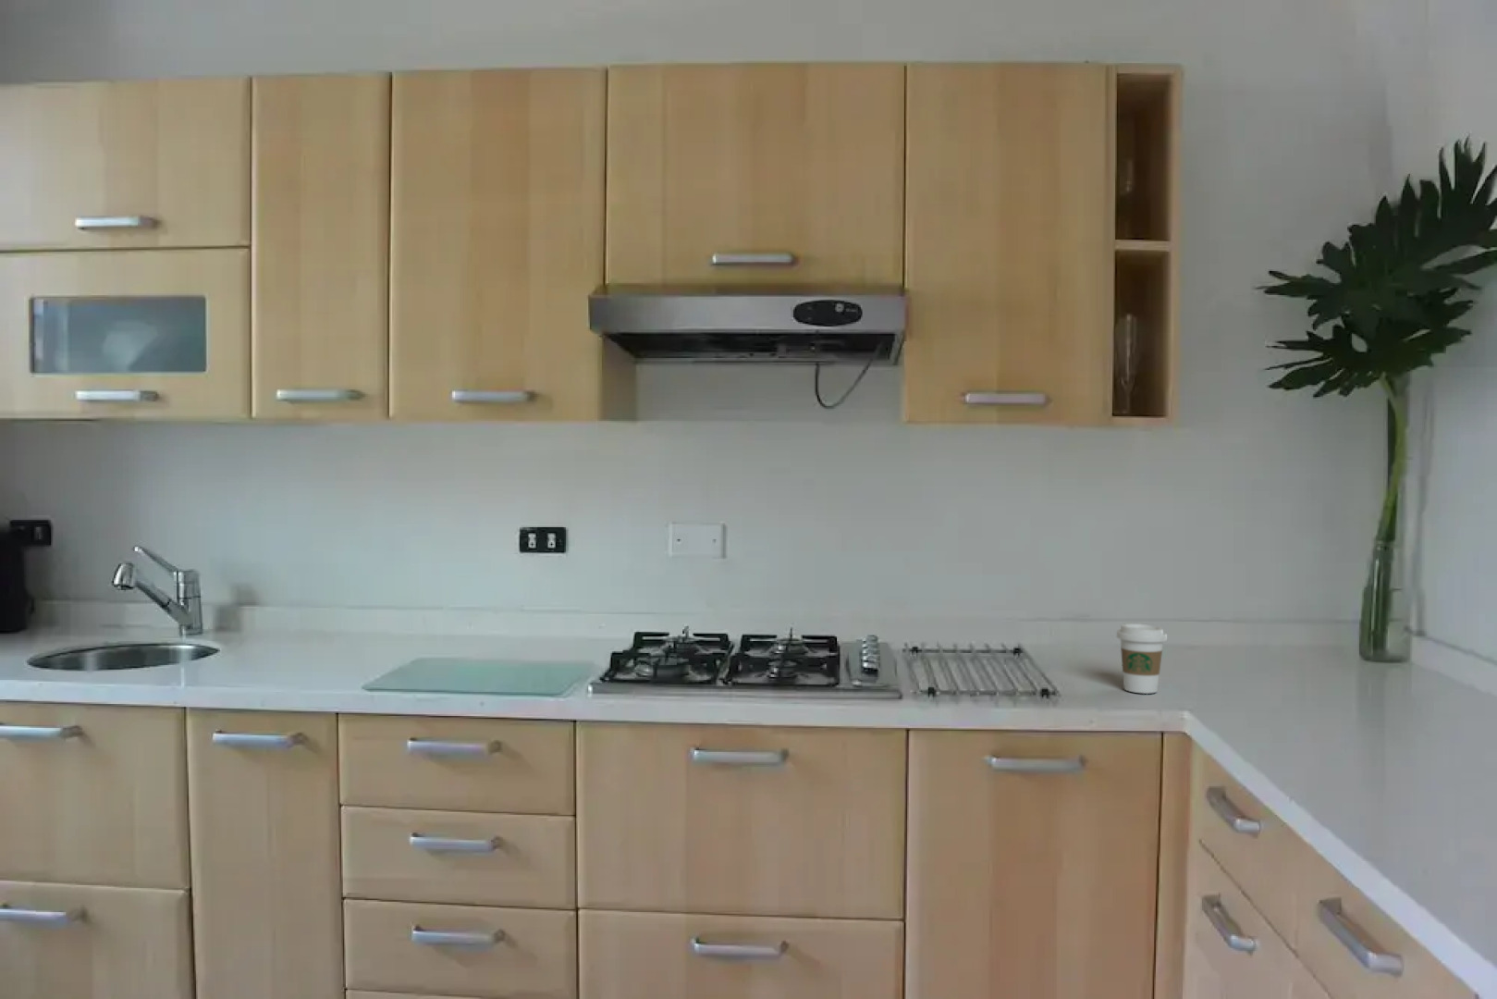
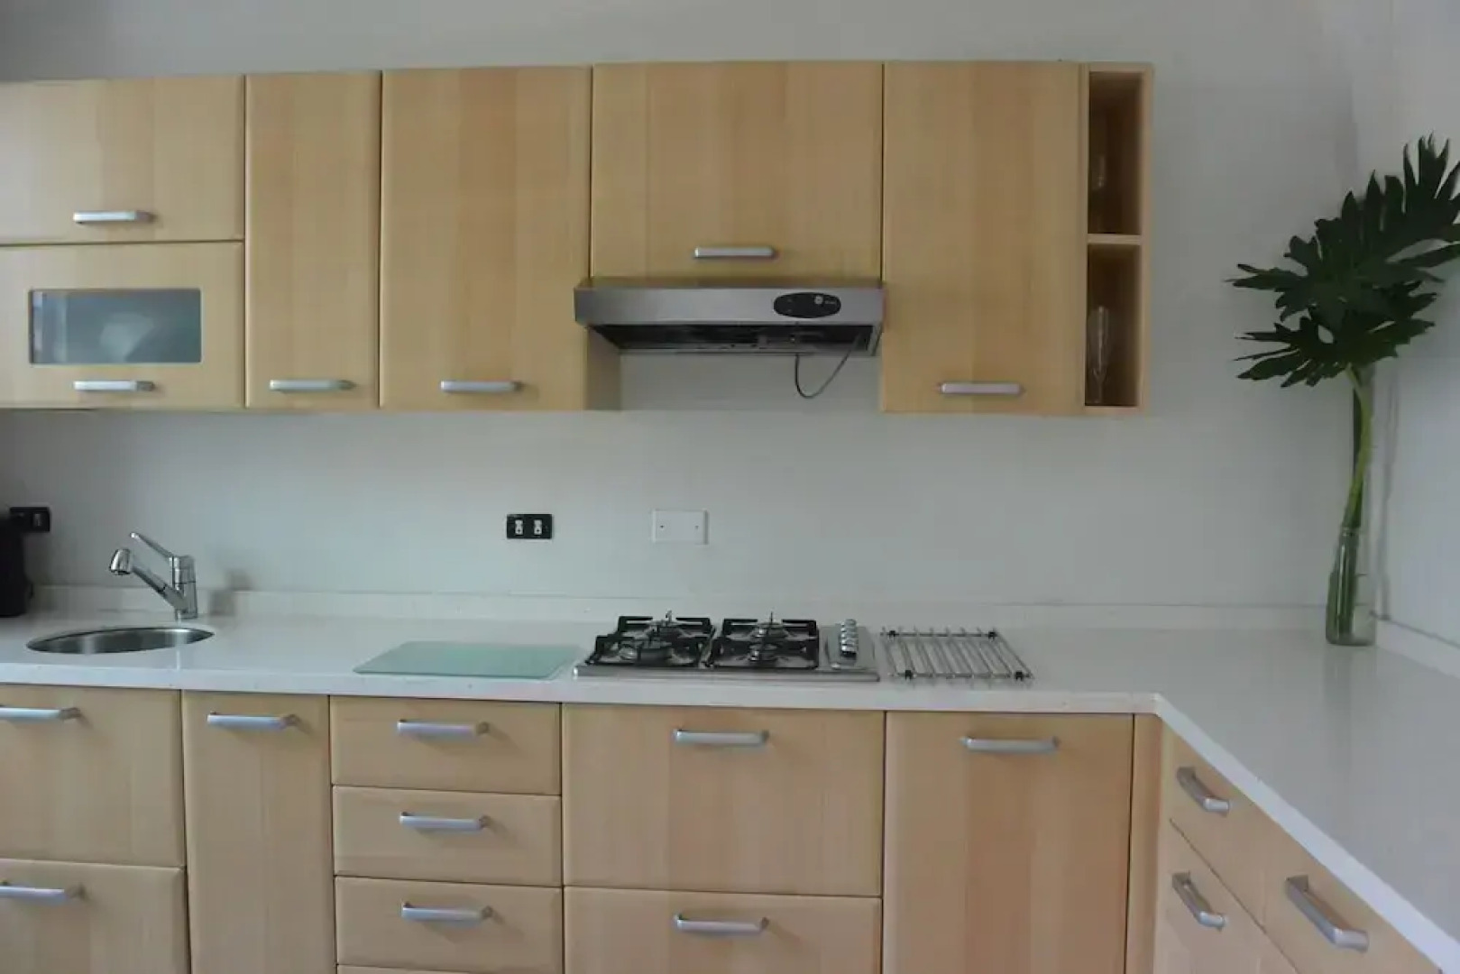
- coffee cup [1116,622,1168,695]
